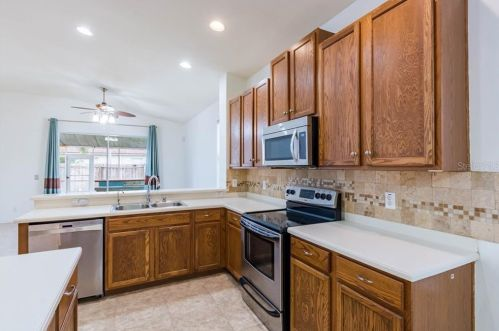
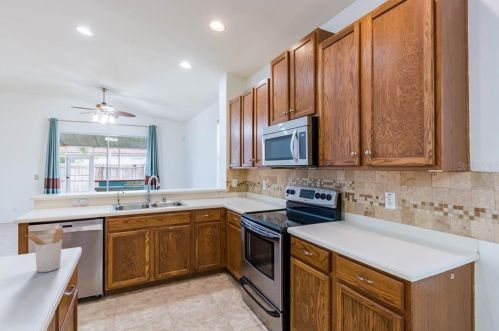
+ utensil holder [24,228,65,273]
